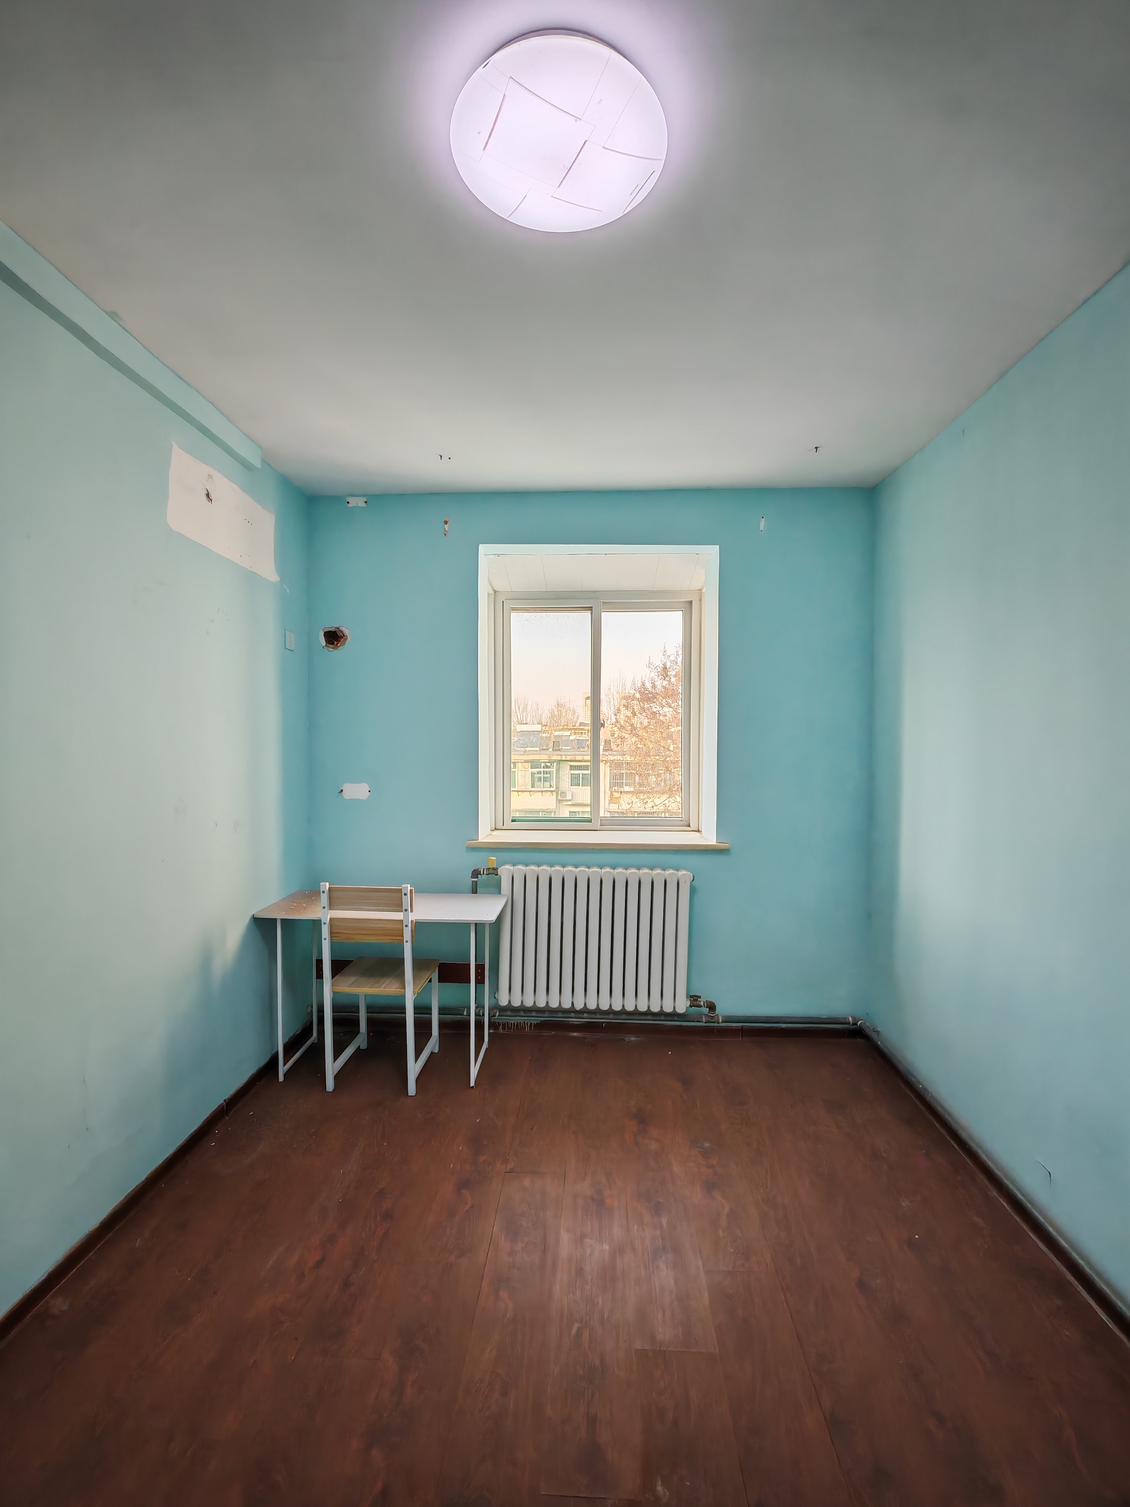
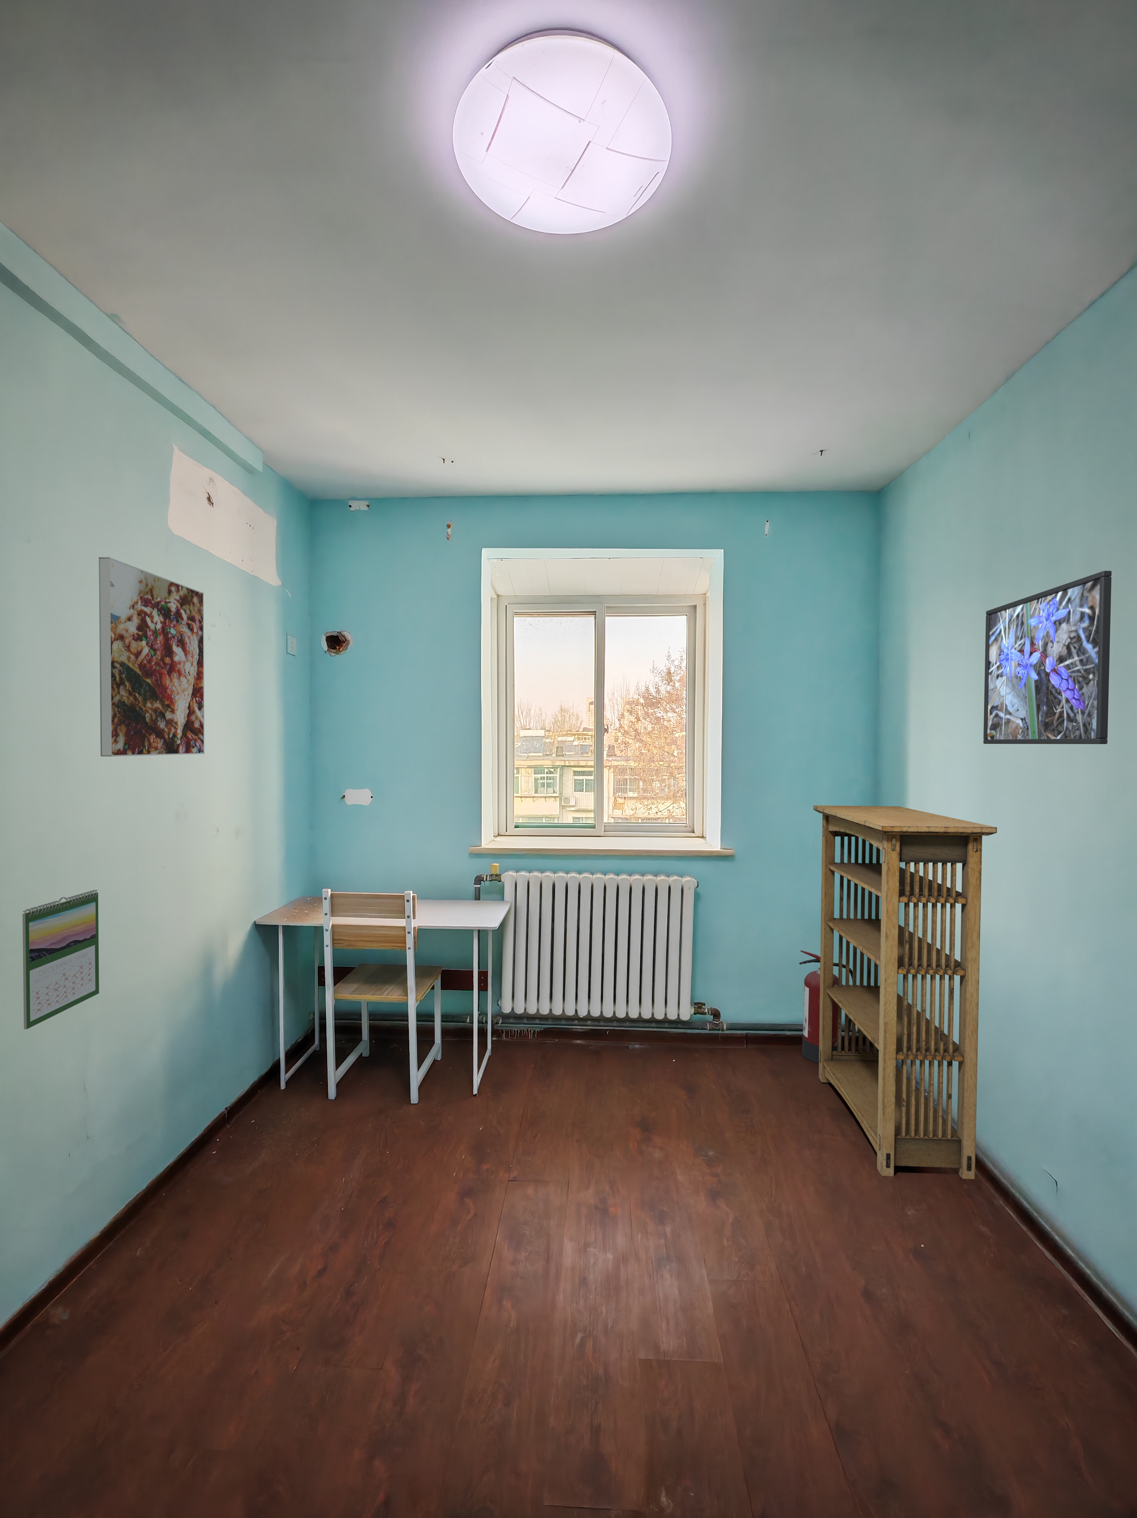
+ fire extinguisher [799,950,853,1064]
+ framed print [99,557,205,757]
+ bookshelf [813,804,997,1180]
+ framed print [983,570,1112,745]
+ calendar [21,889,99,1029]
